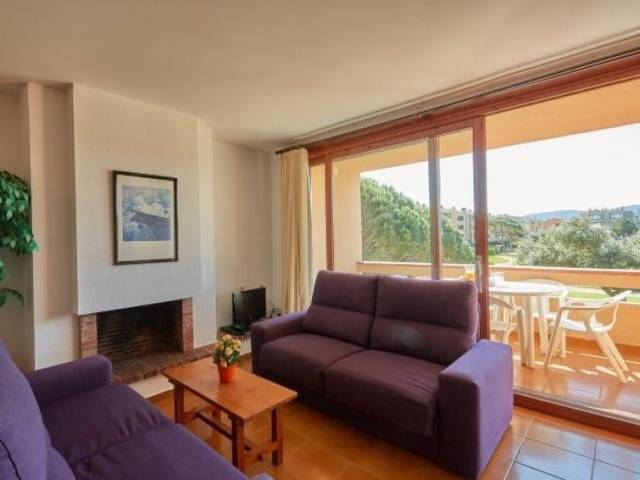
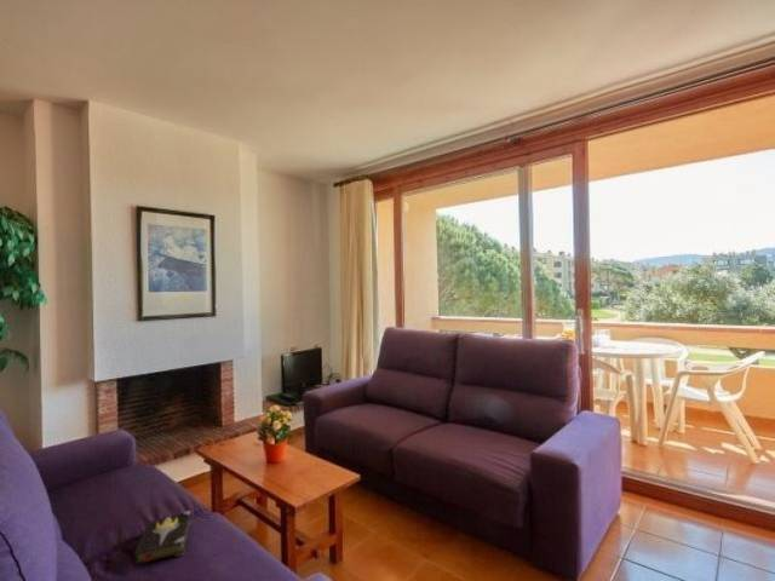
+ hardback book [133,510,193,566]
